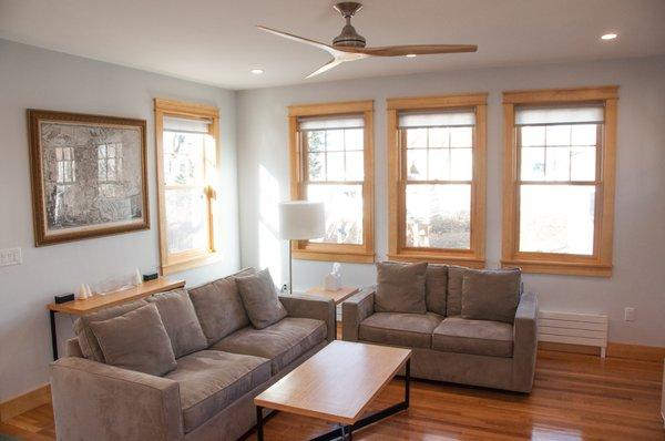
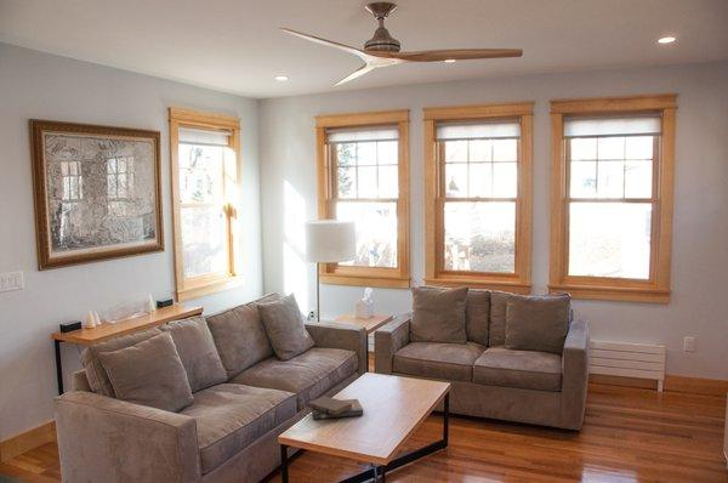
+ diary [306,396,364,420]
